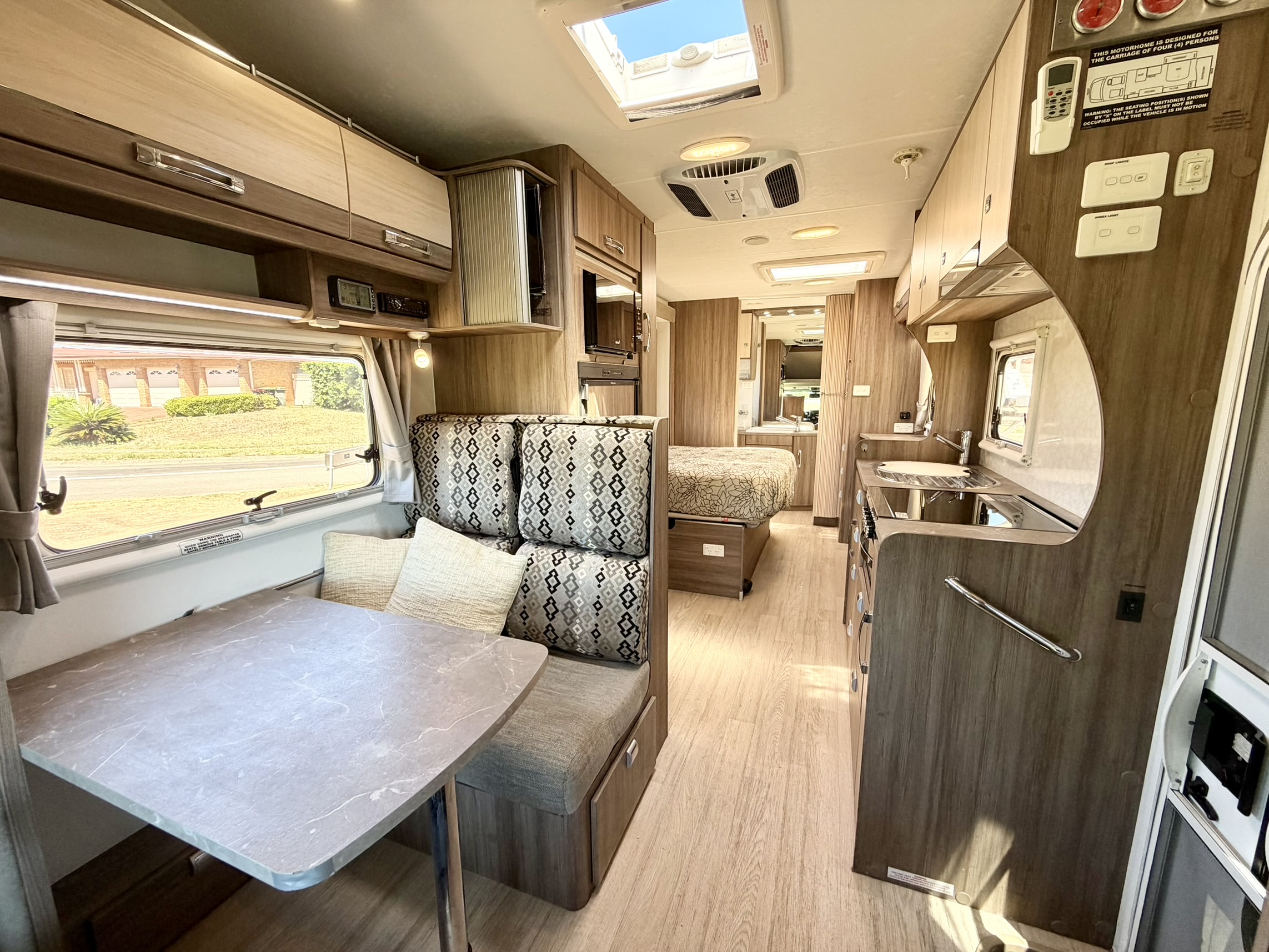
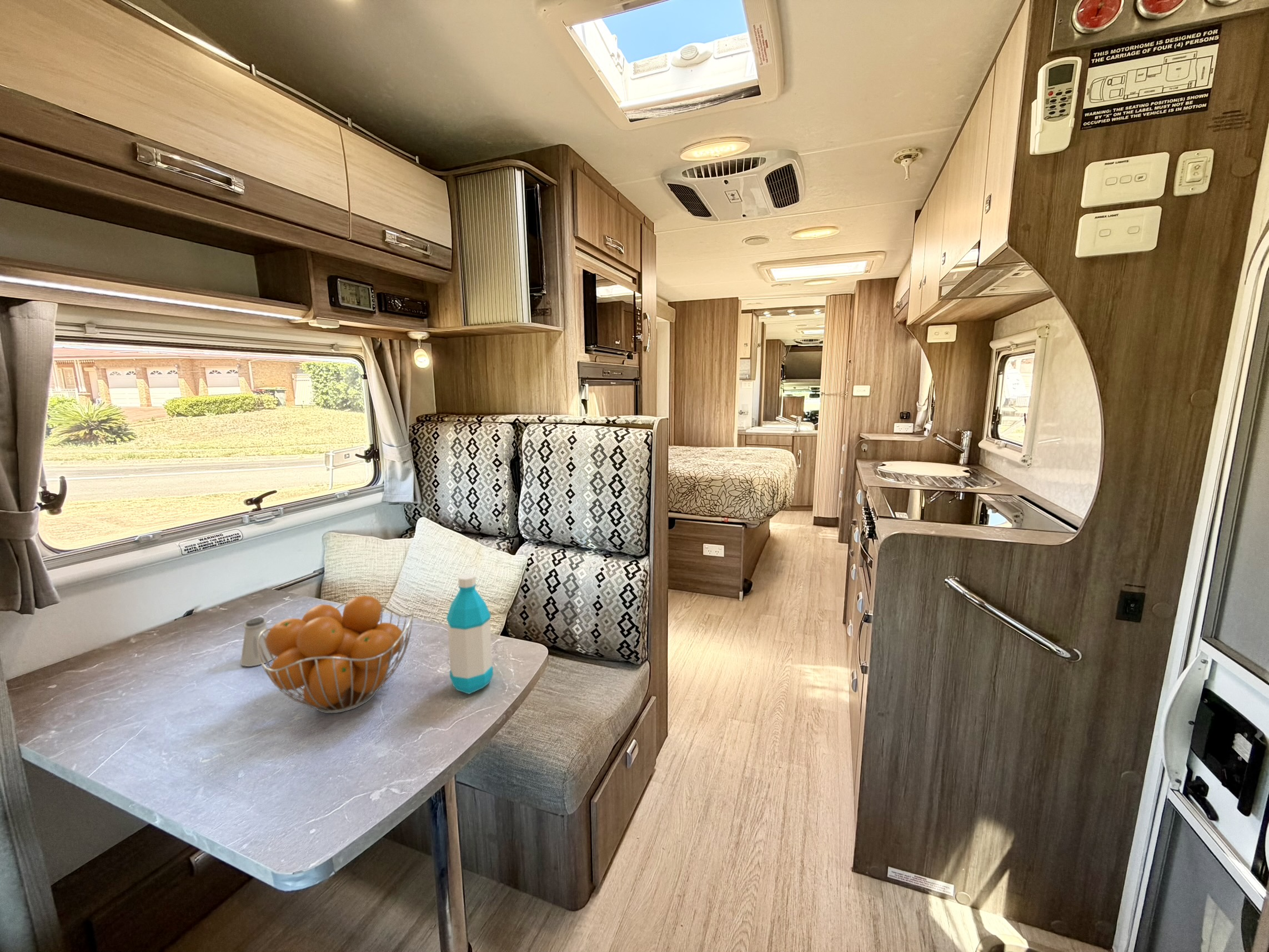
+ fruit basket [257,595,414,714]
+ saltshaker [240,617,277,667]
+ water bottle [446,573,494,695]
